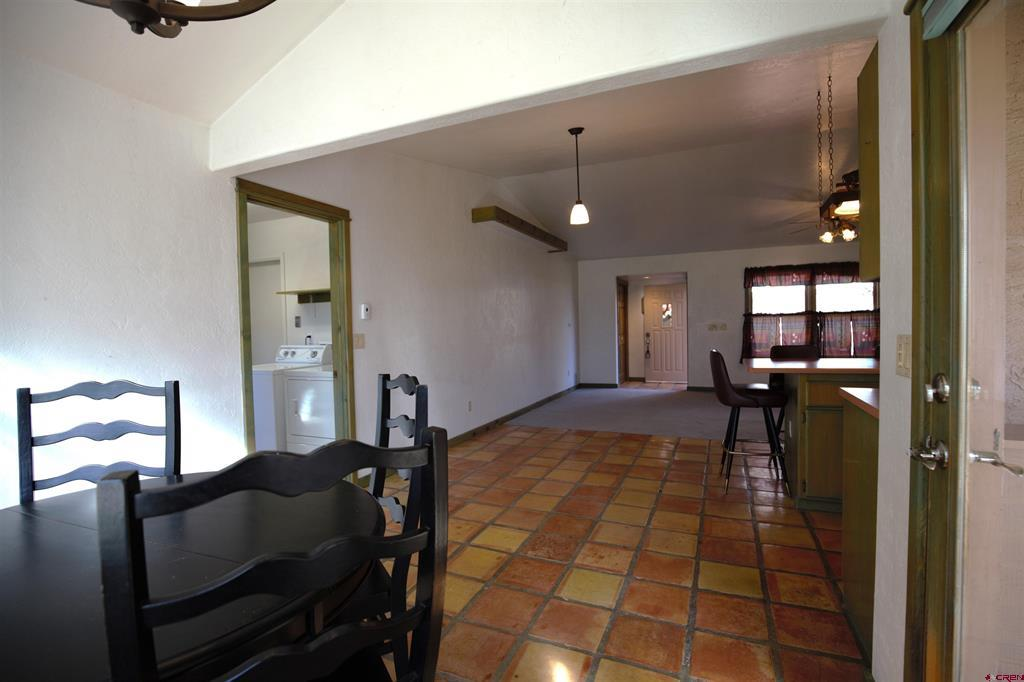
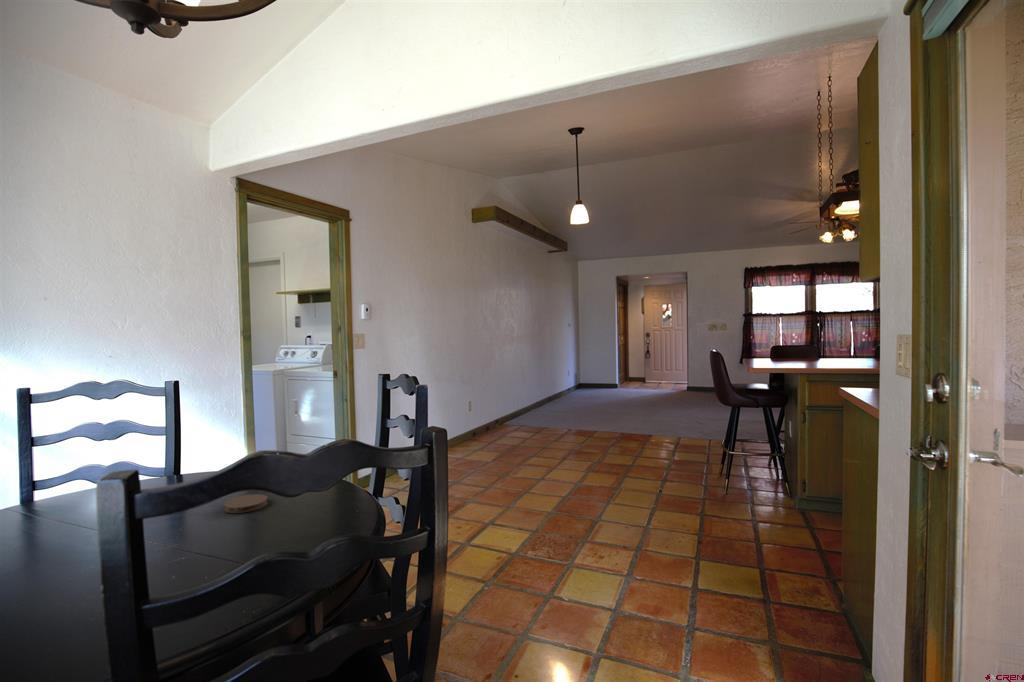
+ coaster [223,493,269,514]
